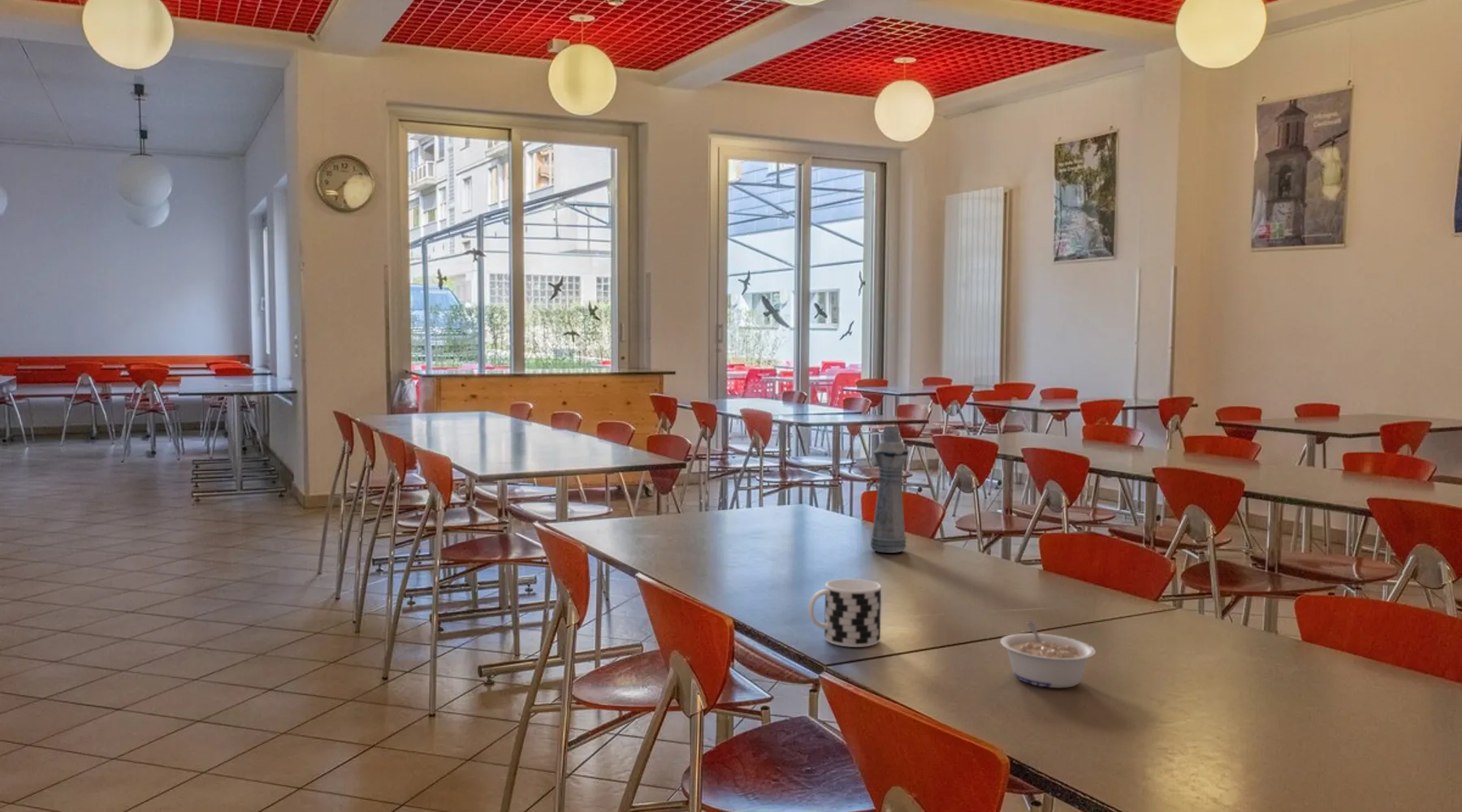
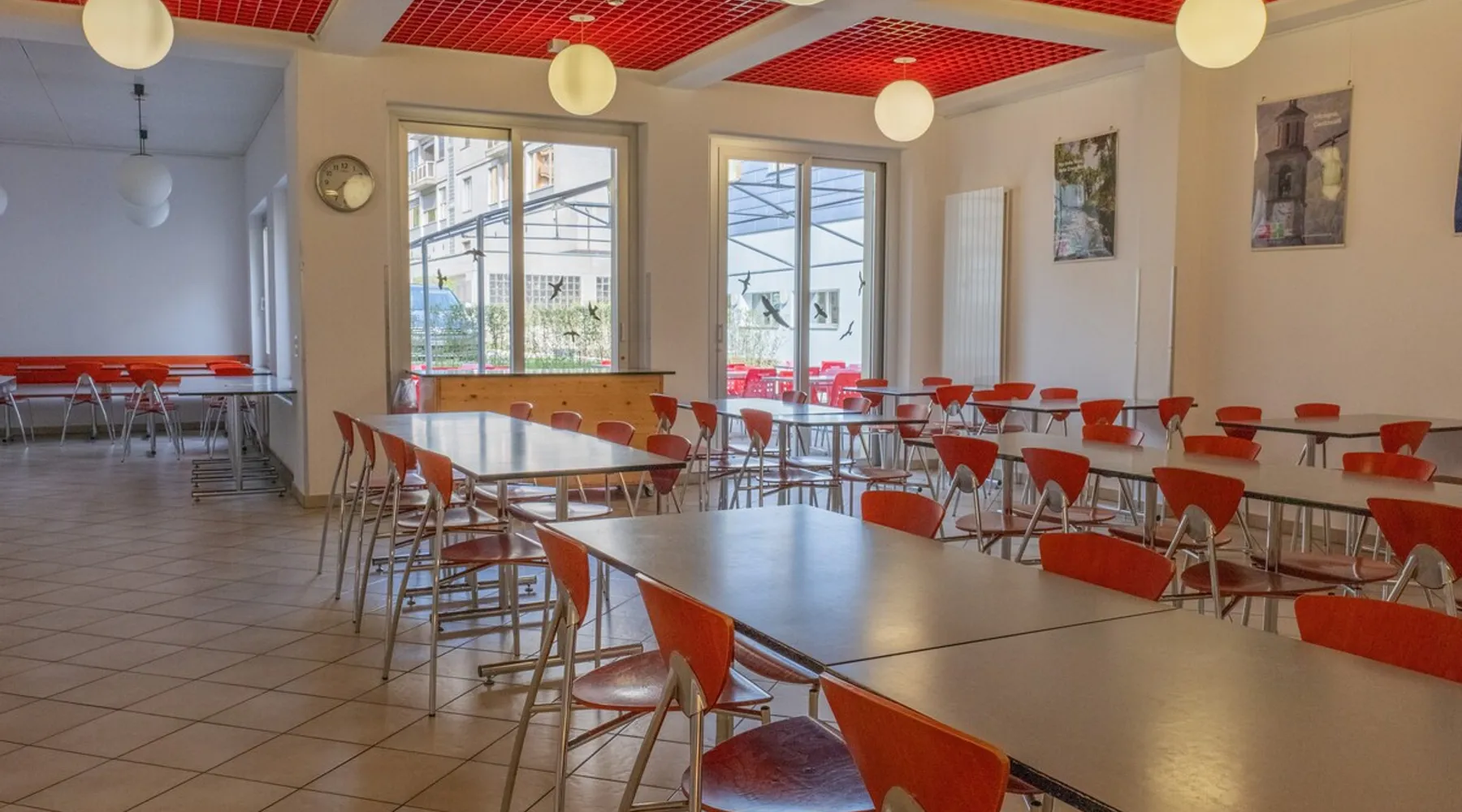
- legume [1000,620,1096,689]
- bottle [869,425,910,554]
- cup [807,578,882,648]
